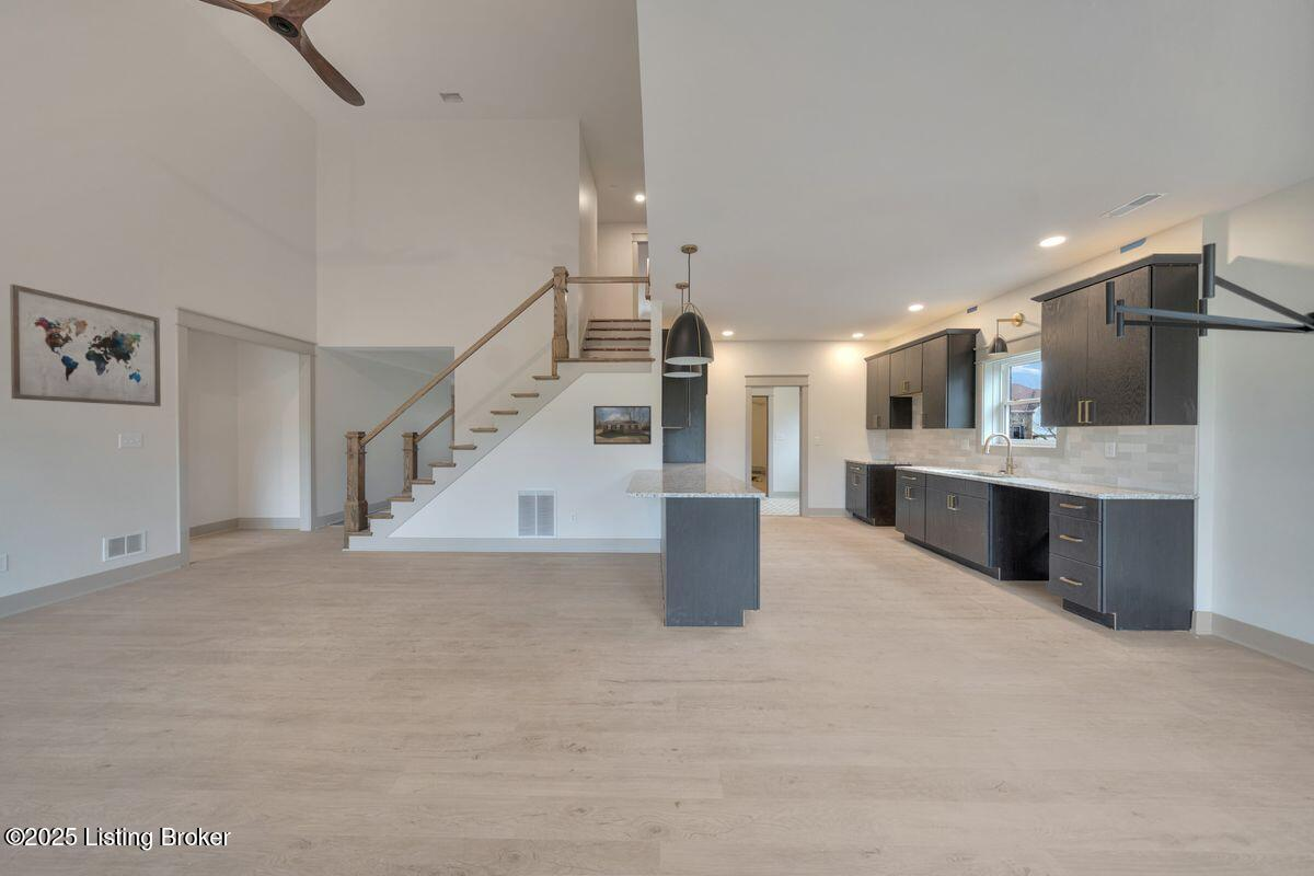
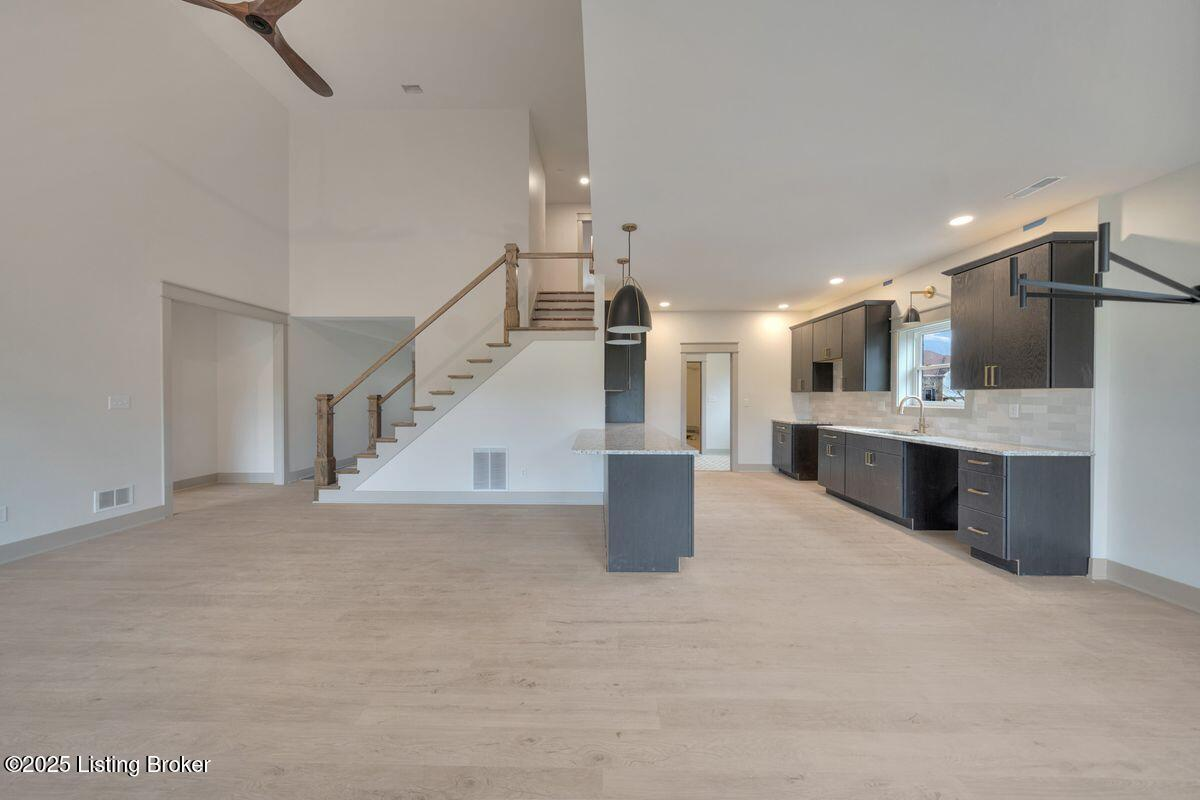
- wall art [9,283,162,407]
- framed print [592,405,653,446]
